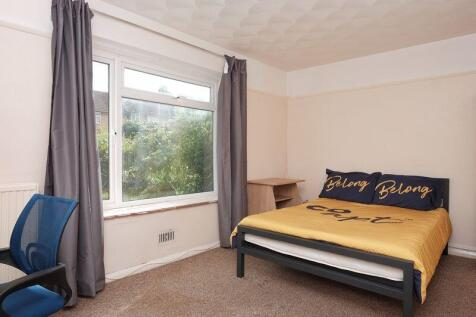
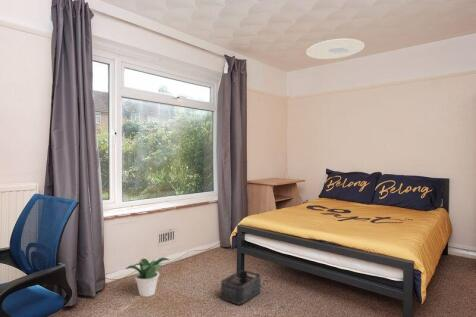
+ potted plant [125,256,170,298]
+ ceiling light [305,38,366,60]
+ storage bin [220,269,262,306]
